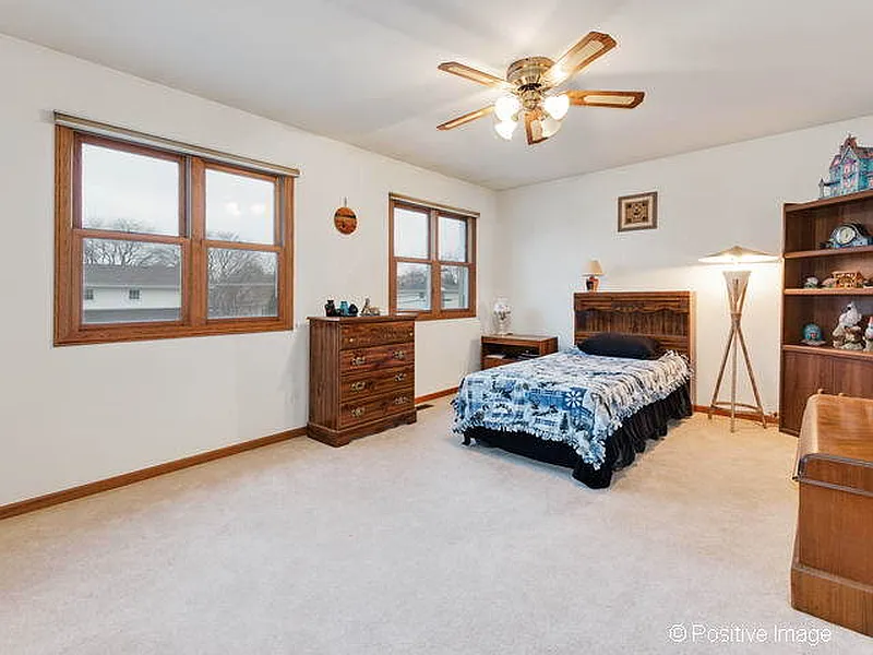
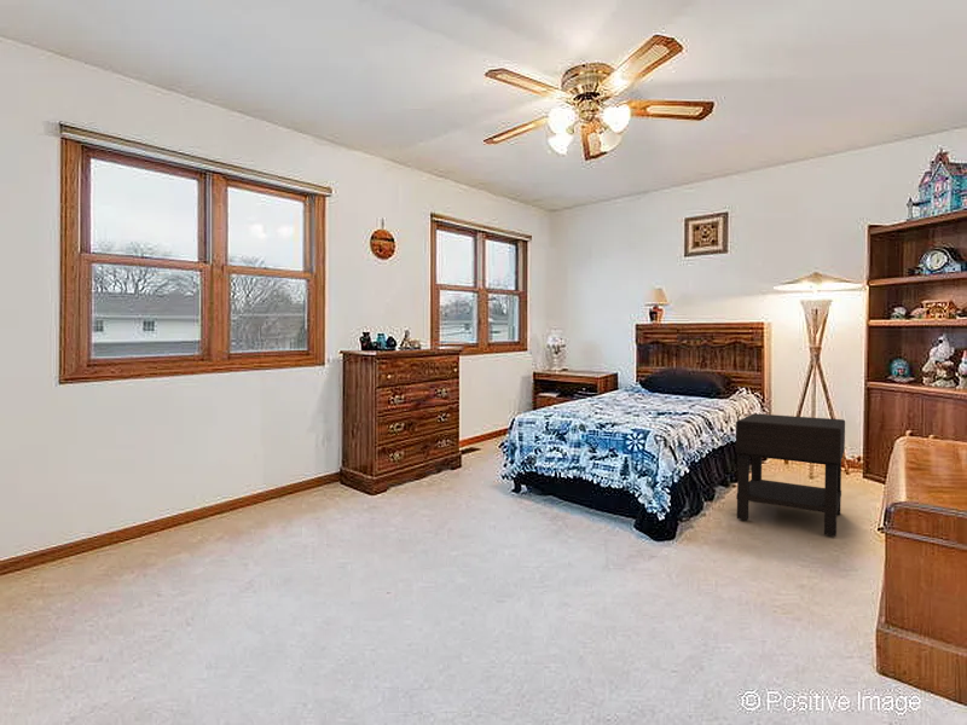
+ nightstand [735,412,846,538]
